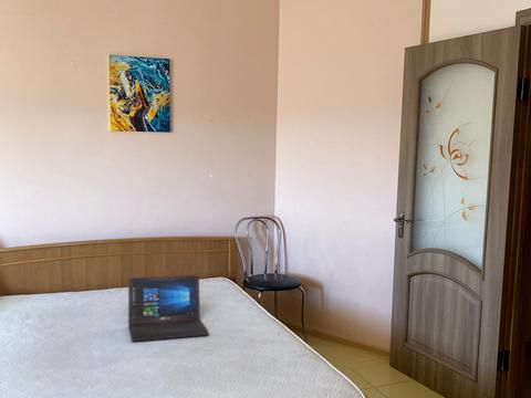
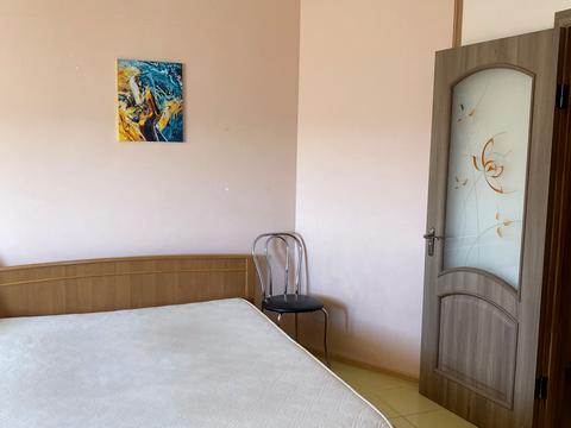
- laptop [127,274,210,343]
